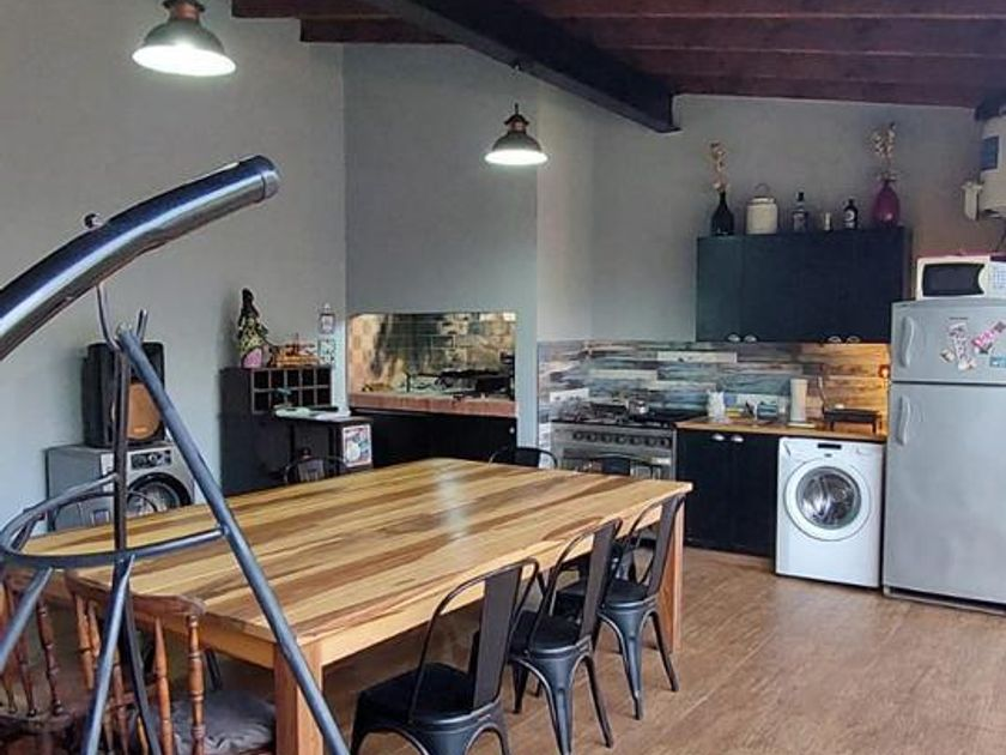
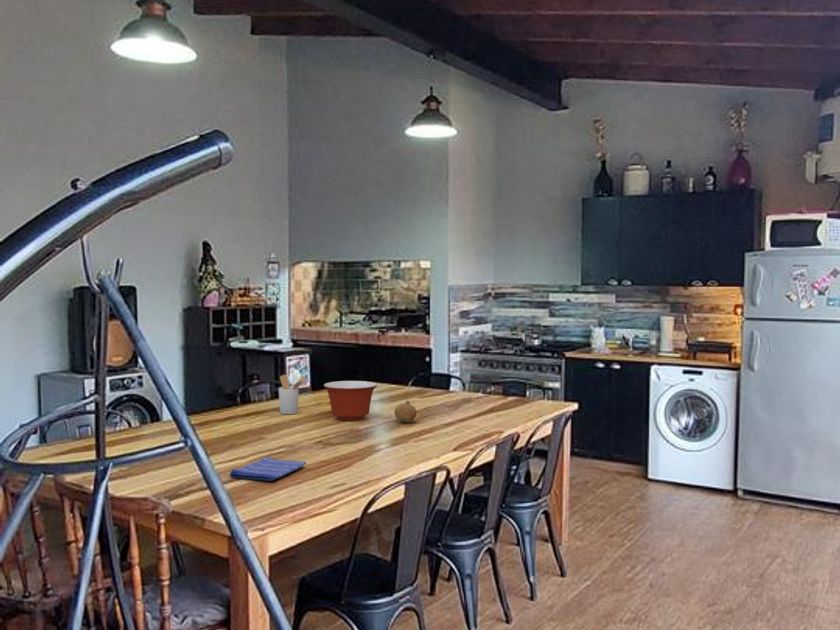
+ dish towel [228,456,307,482]
+ fruit [394,399,417,423]
+ mixing bowl [323,380,378,421]
+ utensil holder [278,374,308,415]
